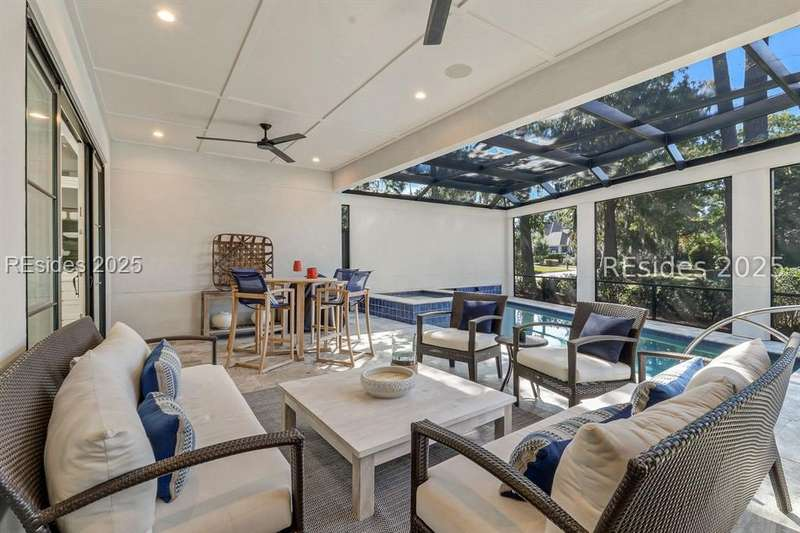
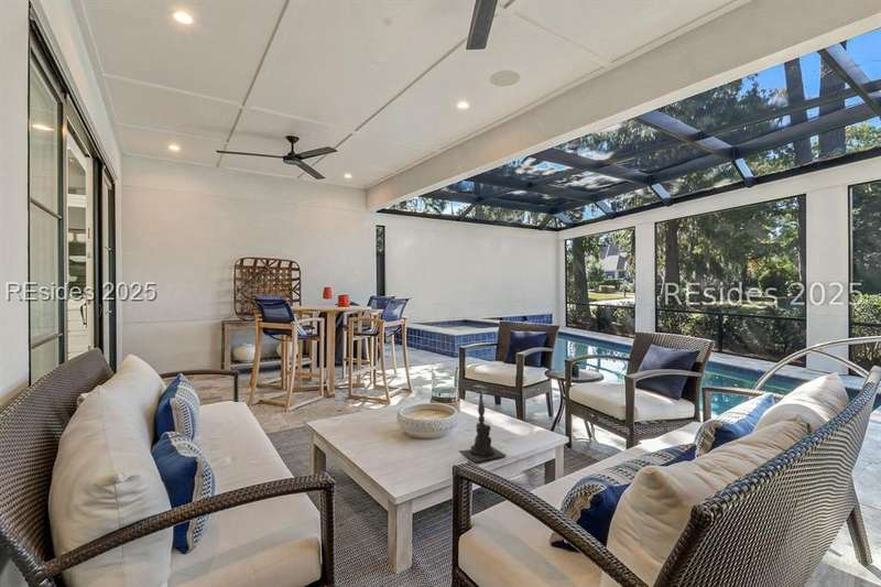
+ candle holder [458,388,508,464]
